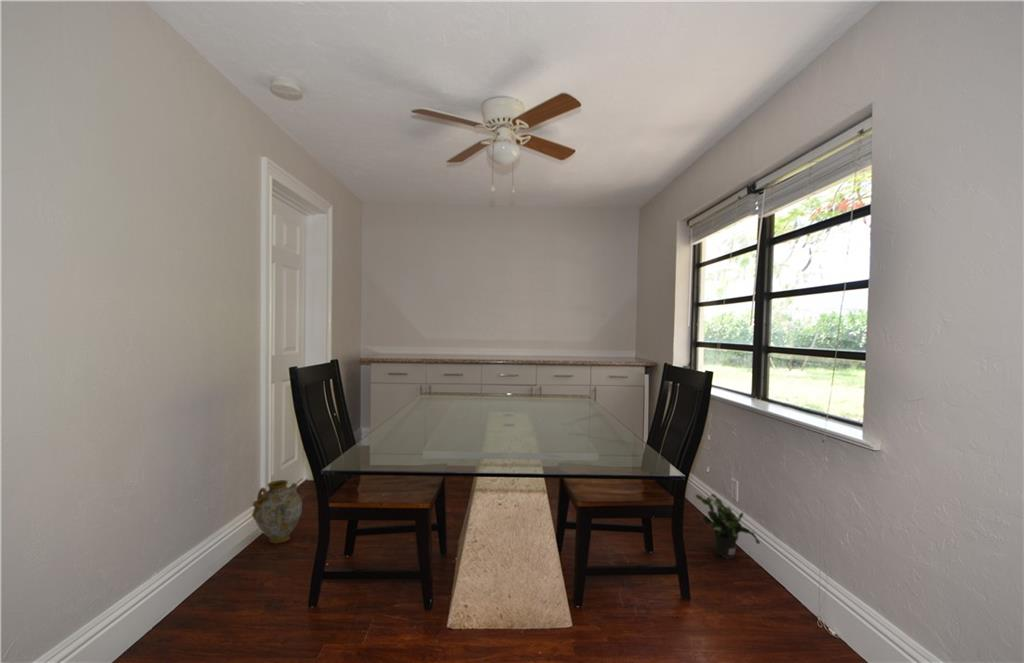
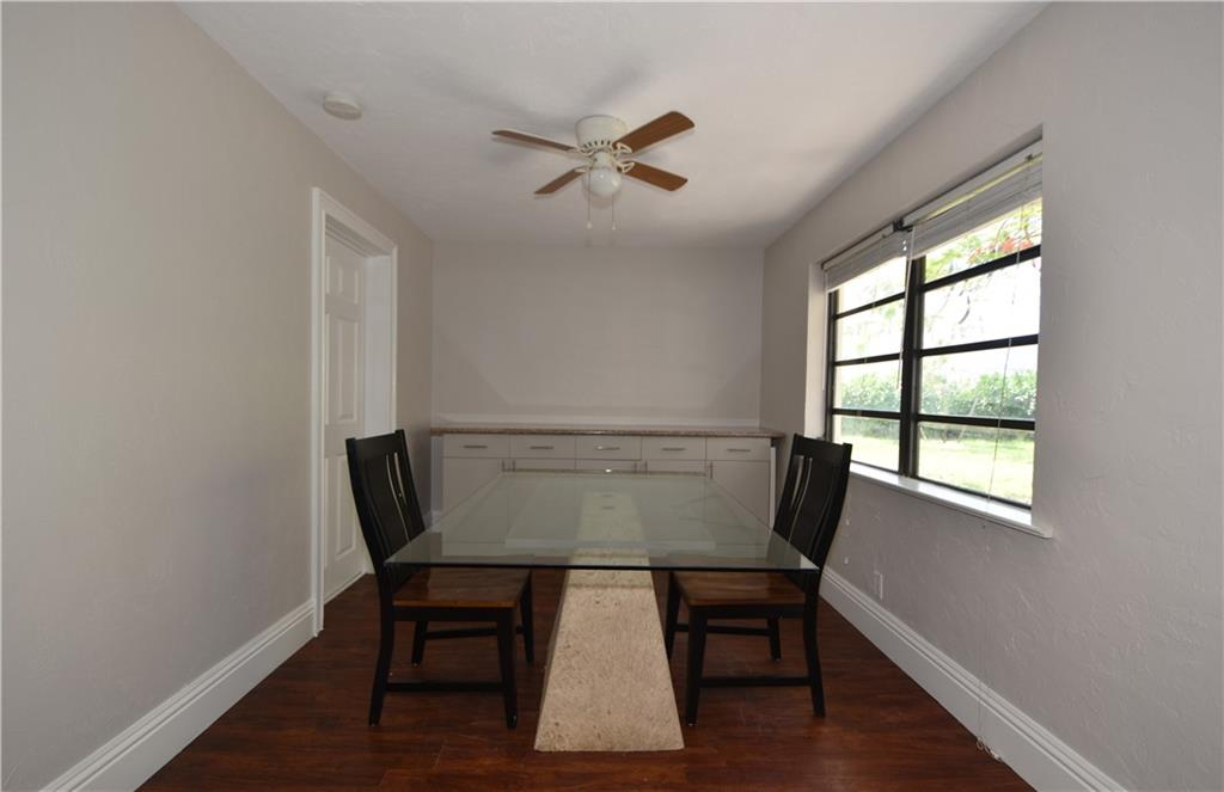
- potted plant [695,493,761,559]
- ceramic jug [251,479,303,544]
